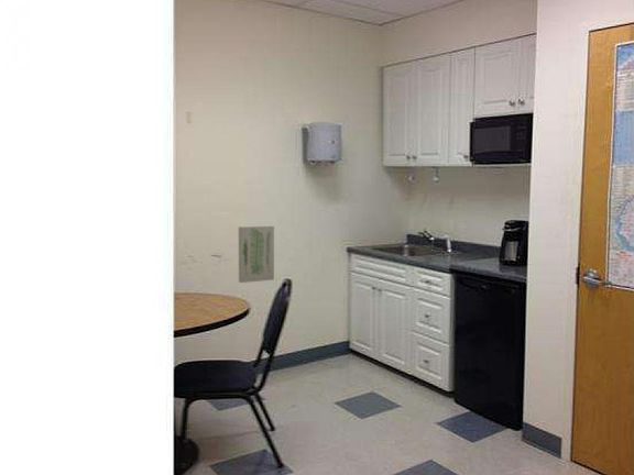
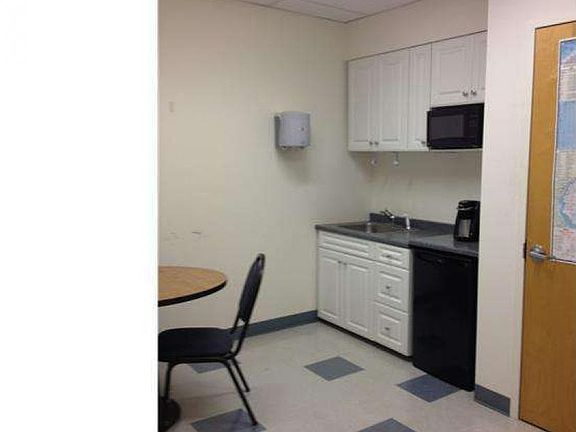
- wall art [238,224,275,284]
